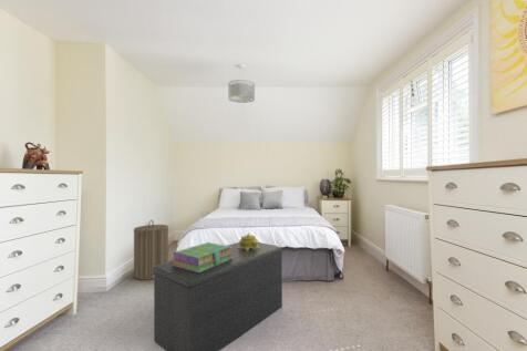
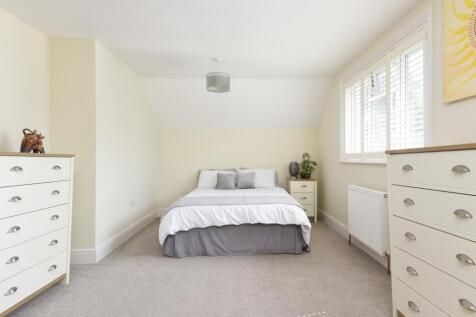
- laundry hamper [133,219,169,281]
- bench [153,241,283,351]
- decorative box [237,233,260,251]
- stack of books [170,241,232,272]
